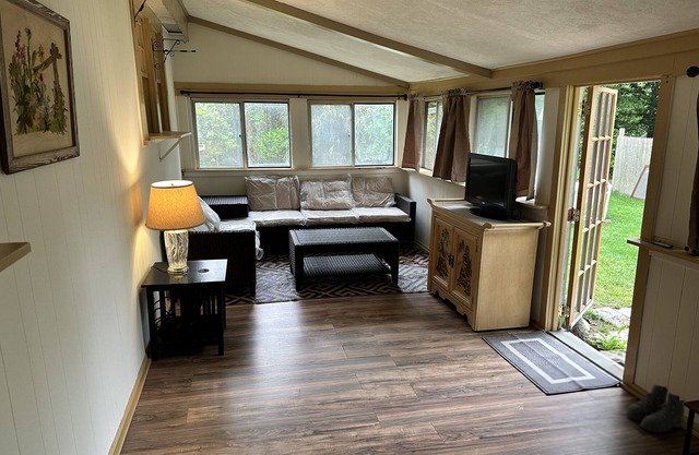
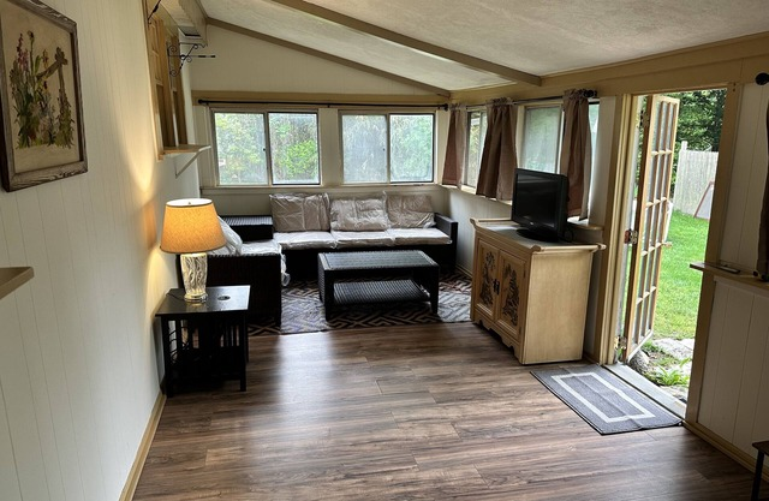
- boots [625,383,686,434]
